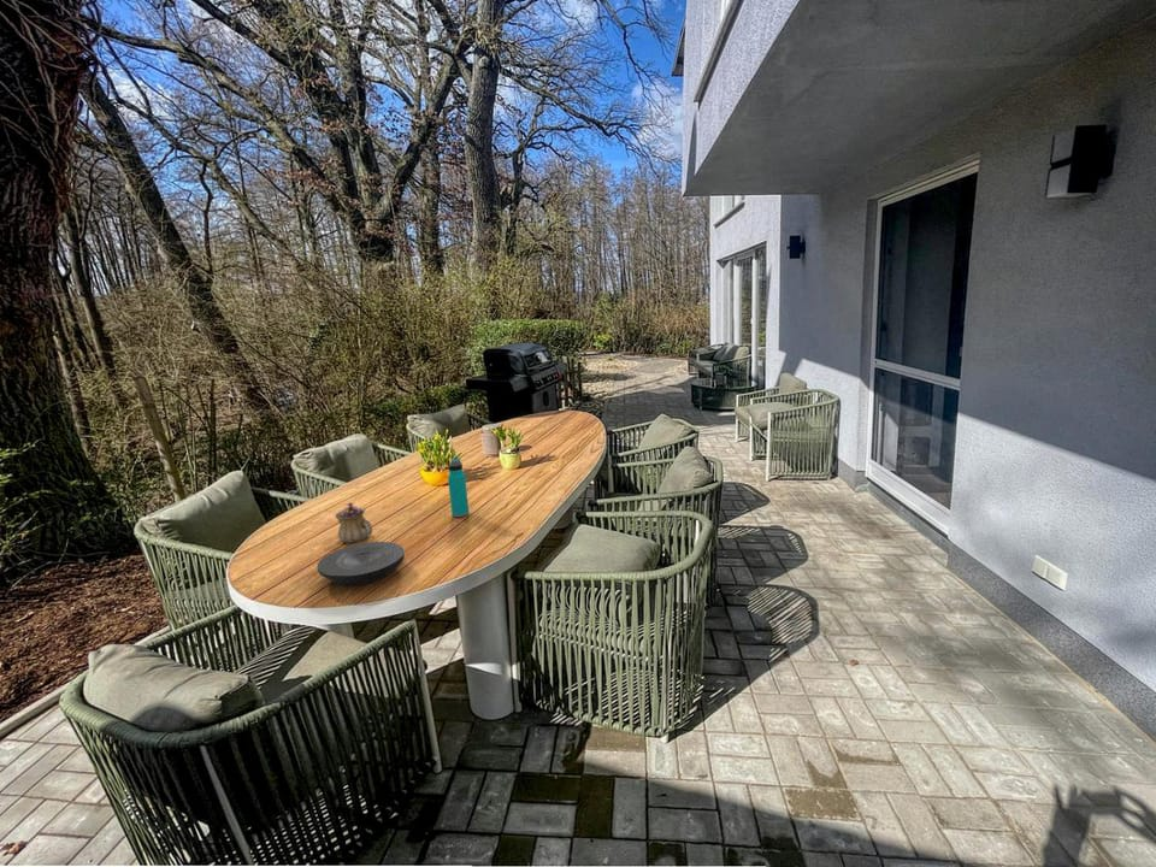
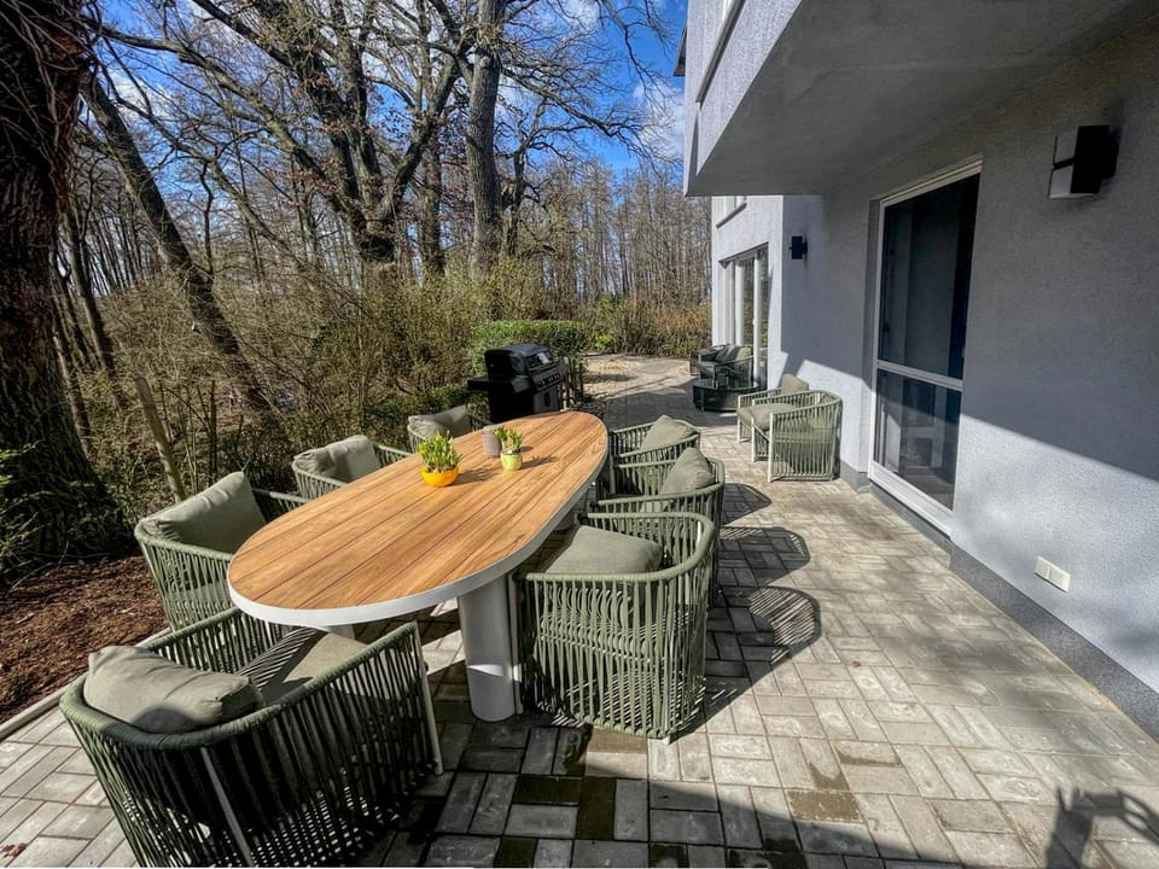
- plate [317,541,406,586]
- water bottle [447,458,470,518]
- teapot [335,501,373,544]
